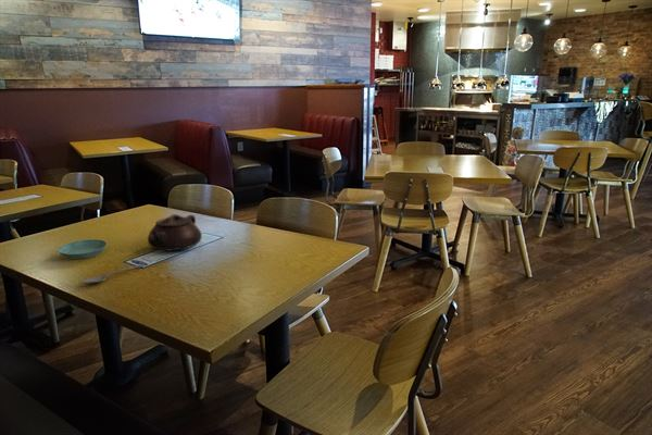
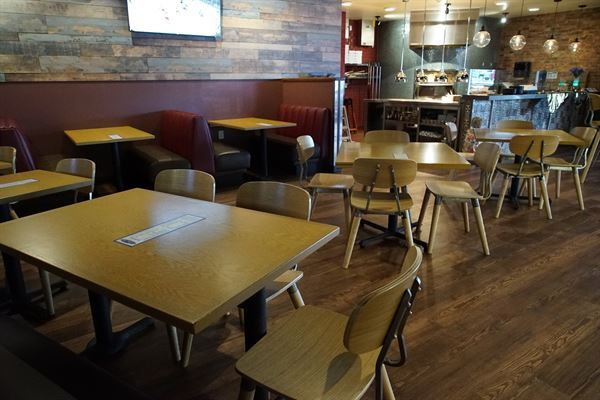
- spoon [82,263,146,284]
- saucer [58,238,108,260]
- teapot [147,213,203,251]
